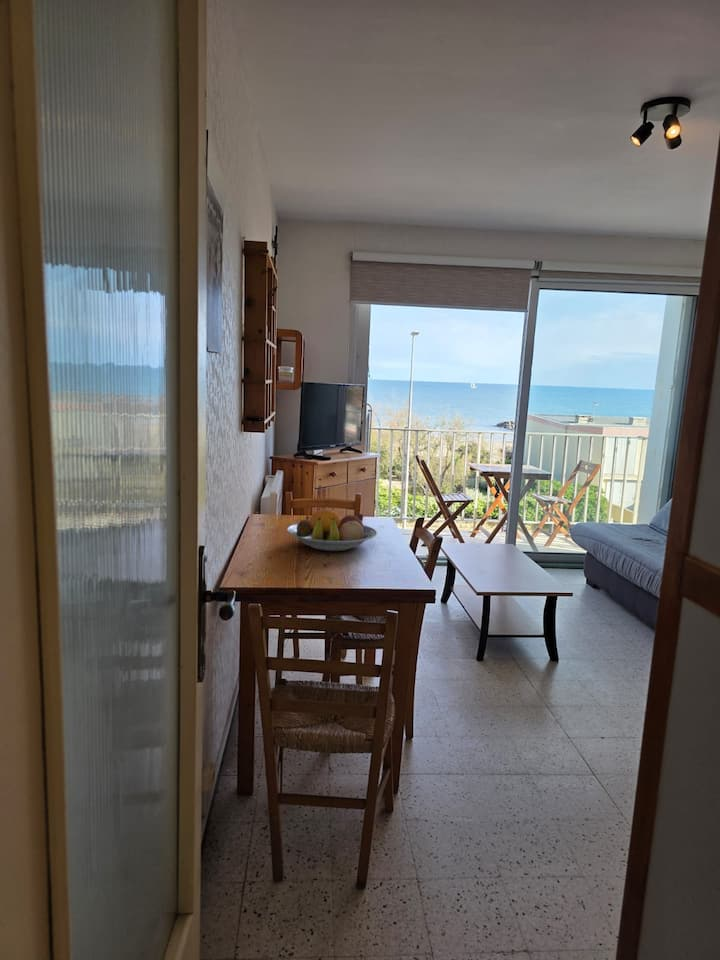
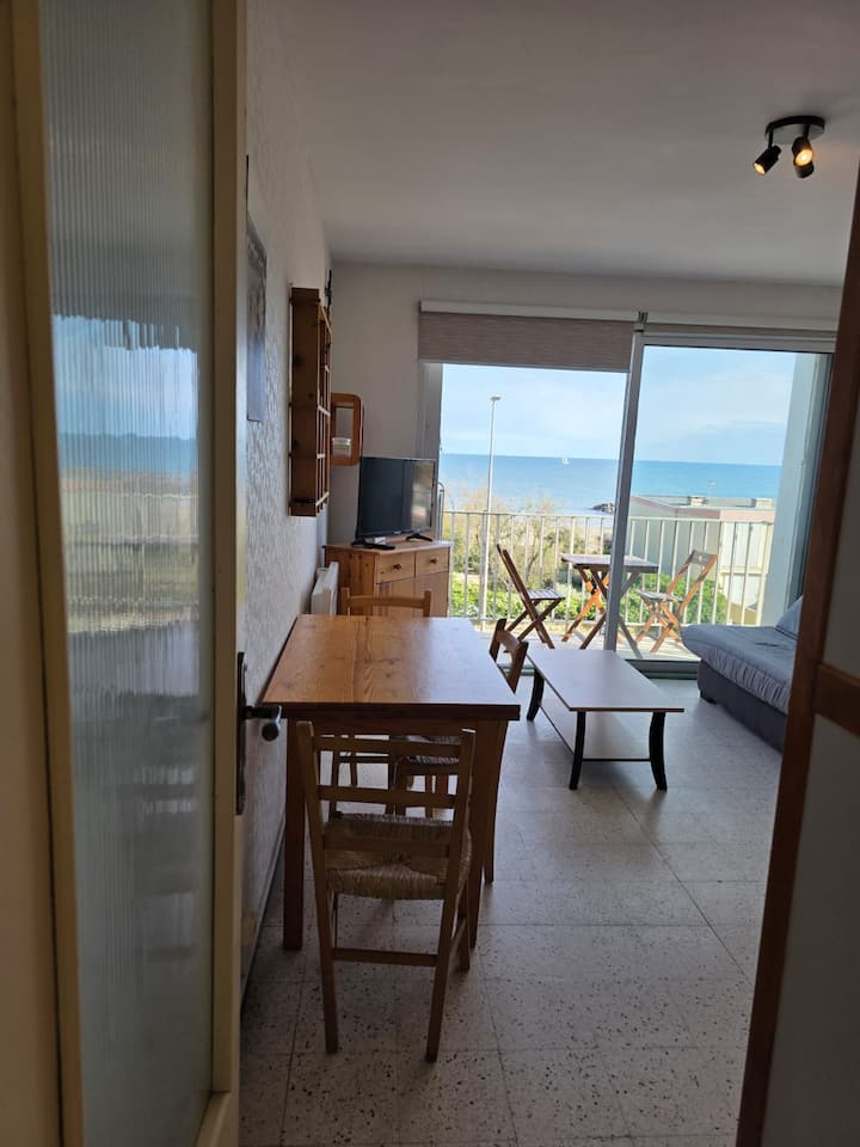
- fruit bowl [286,507,378,552]
